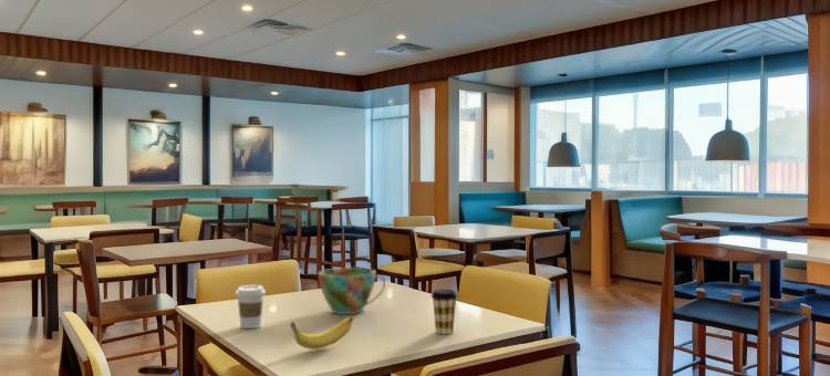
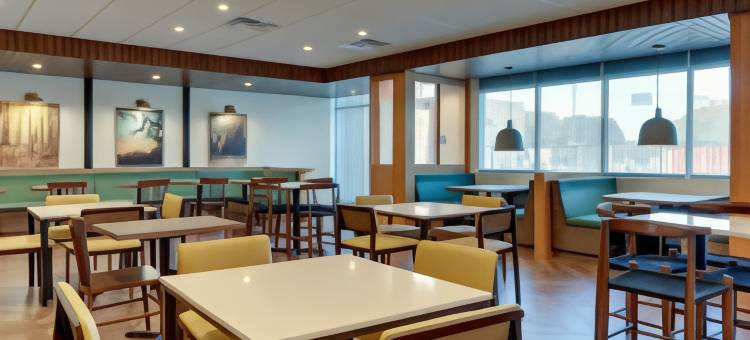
- coffee cup [235,284,267,330]
- banana [289,316,354,351]
- cup [318,267,386,315]
- coffee cup [430,289,458,335]
